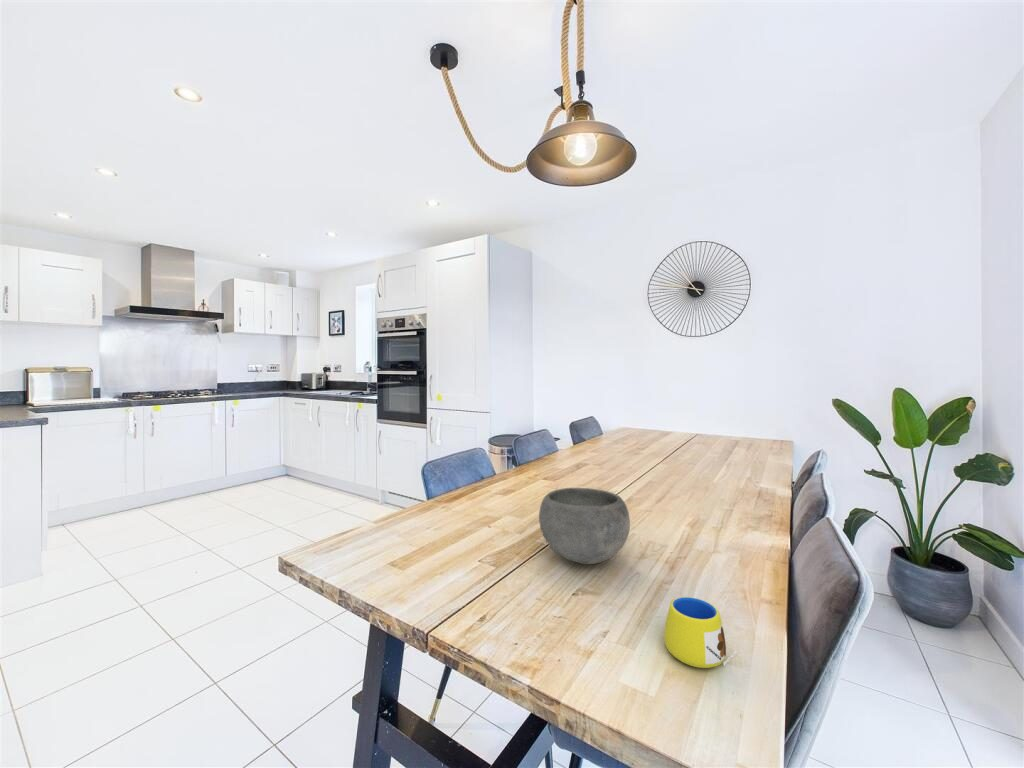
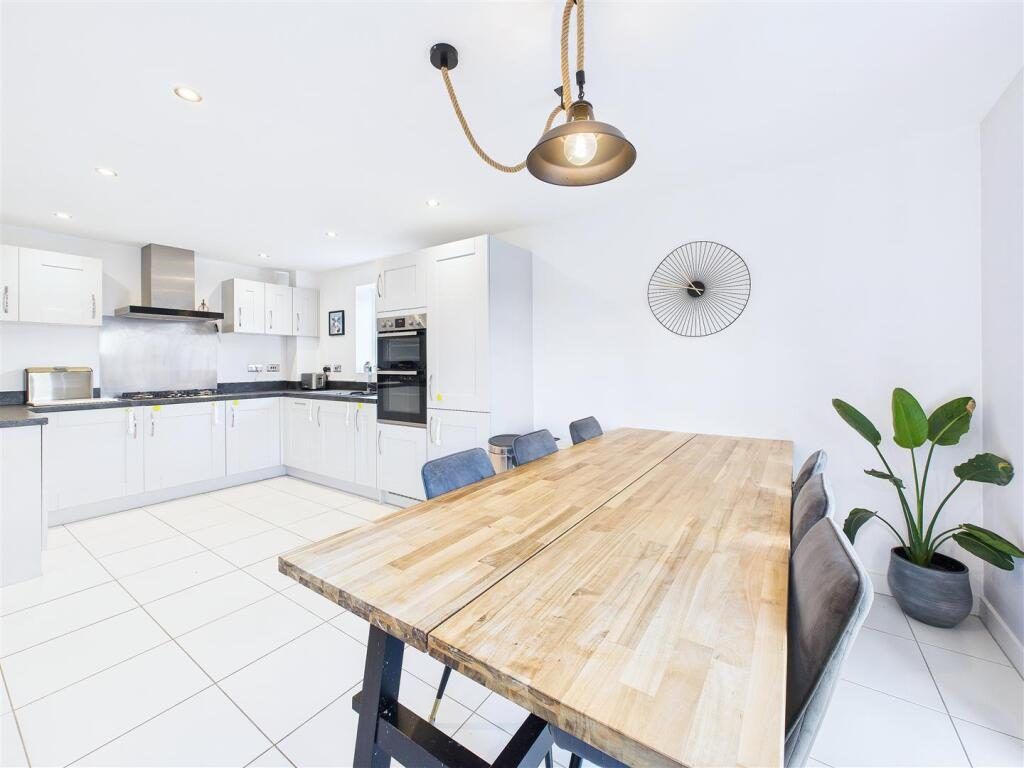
- bowl [538,487,631,565]
- mug [663,596,739,669]
